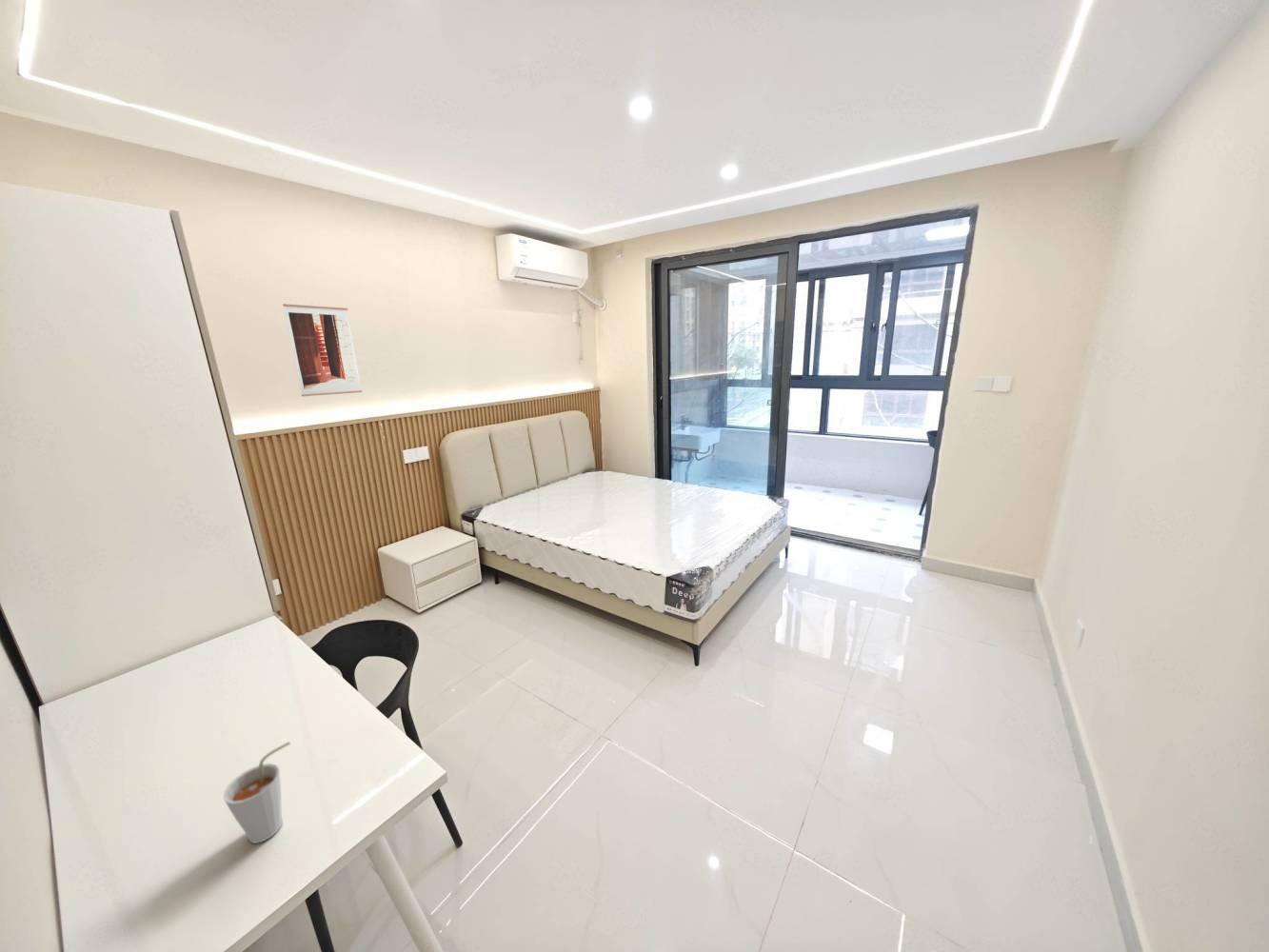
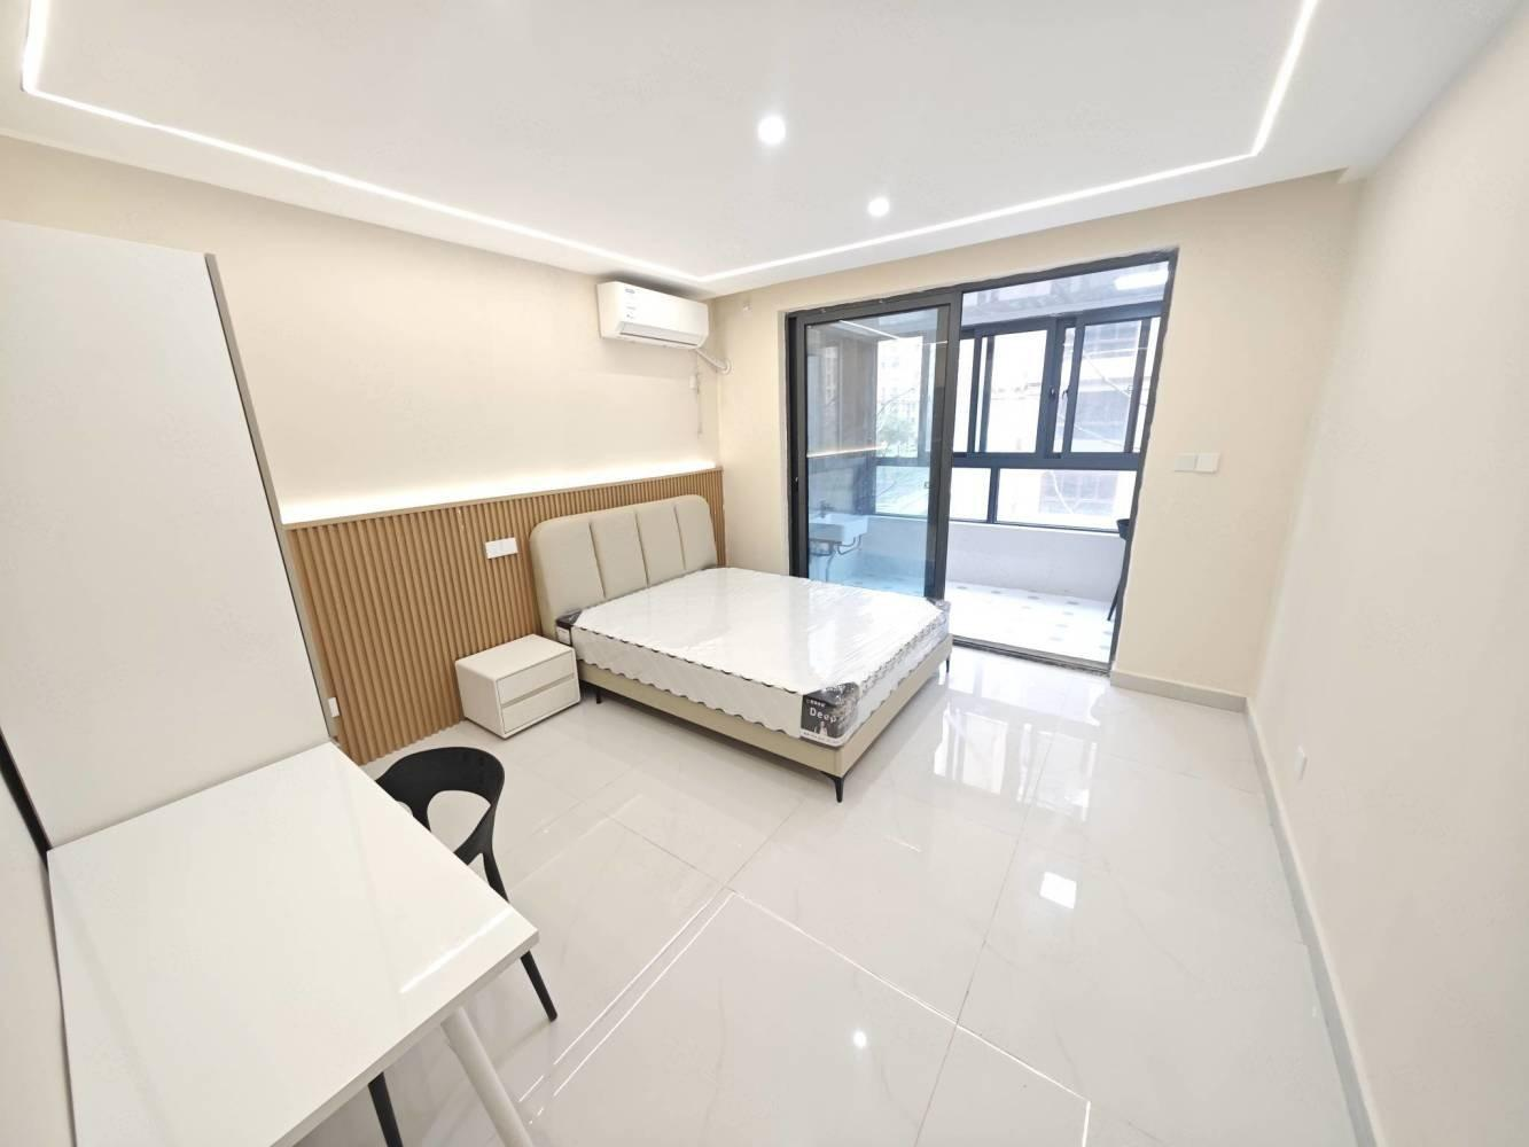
- wall art [282,303,363,397]
- cup [223,741,291,844]
